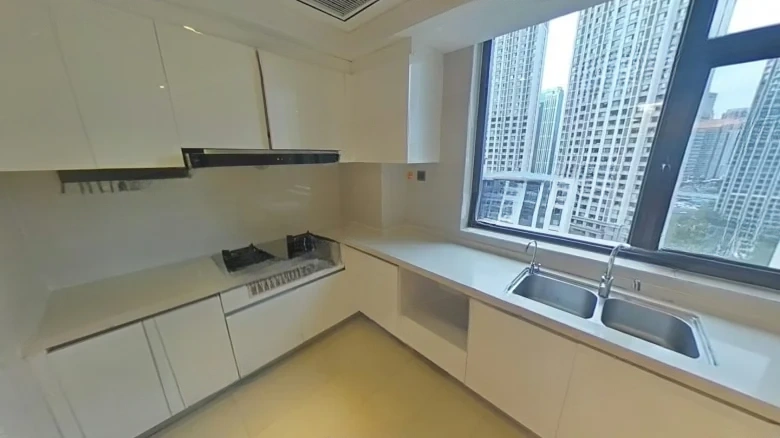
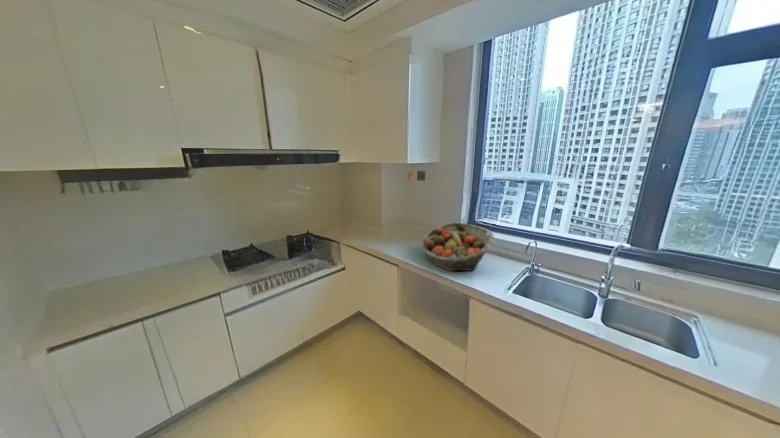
+ fruit basket [419,222,495,272]
